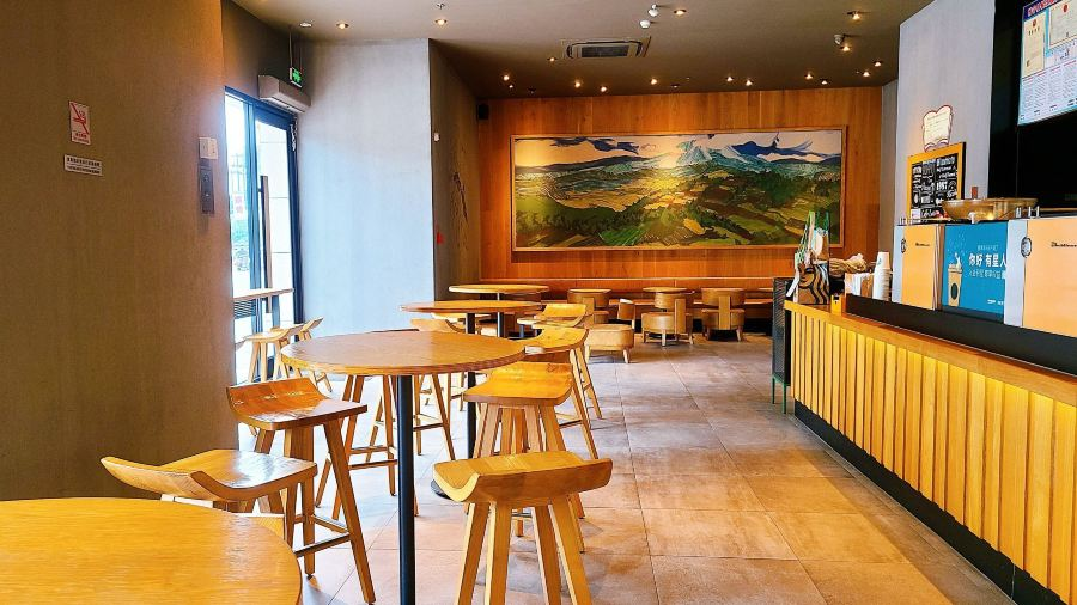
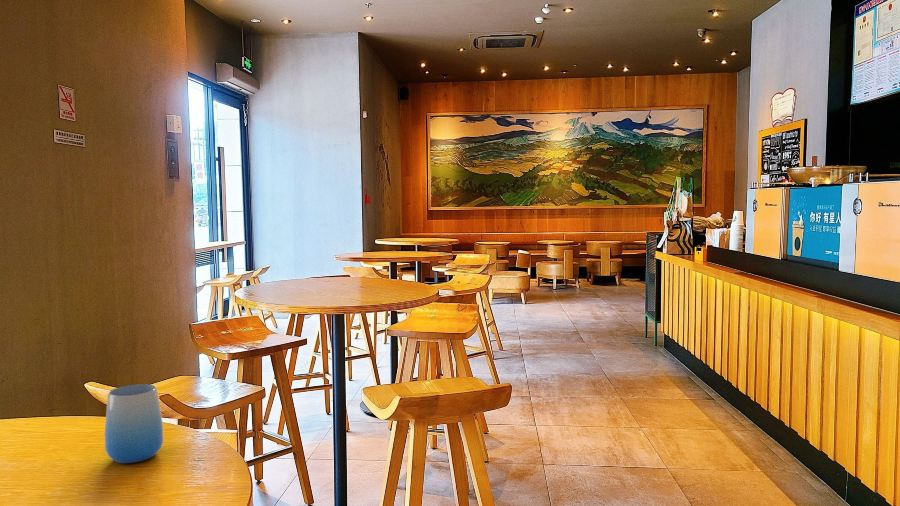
+ cup [104,383,164,464]
